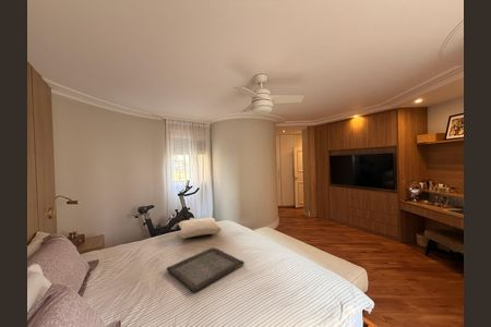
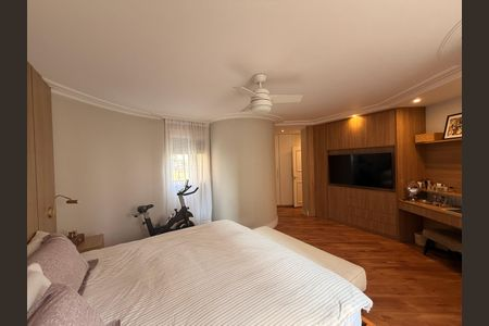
- pillow [177,217,223,240]
- serving tray [166,246,246,293]
